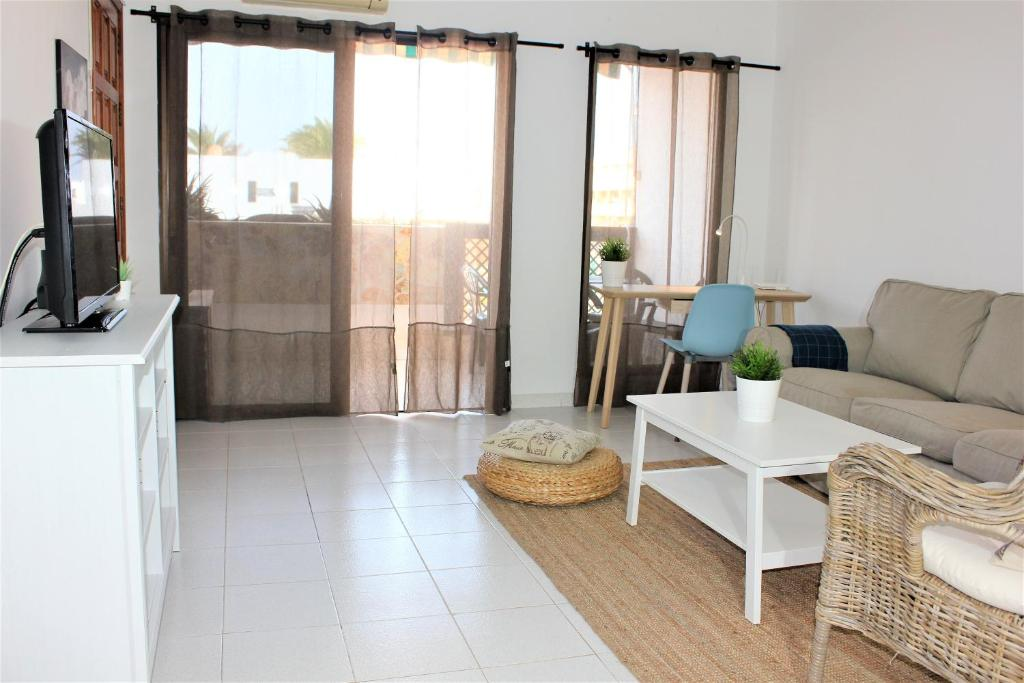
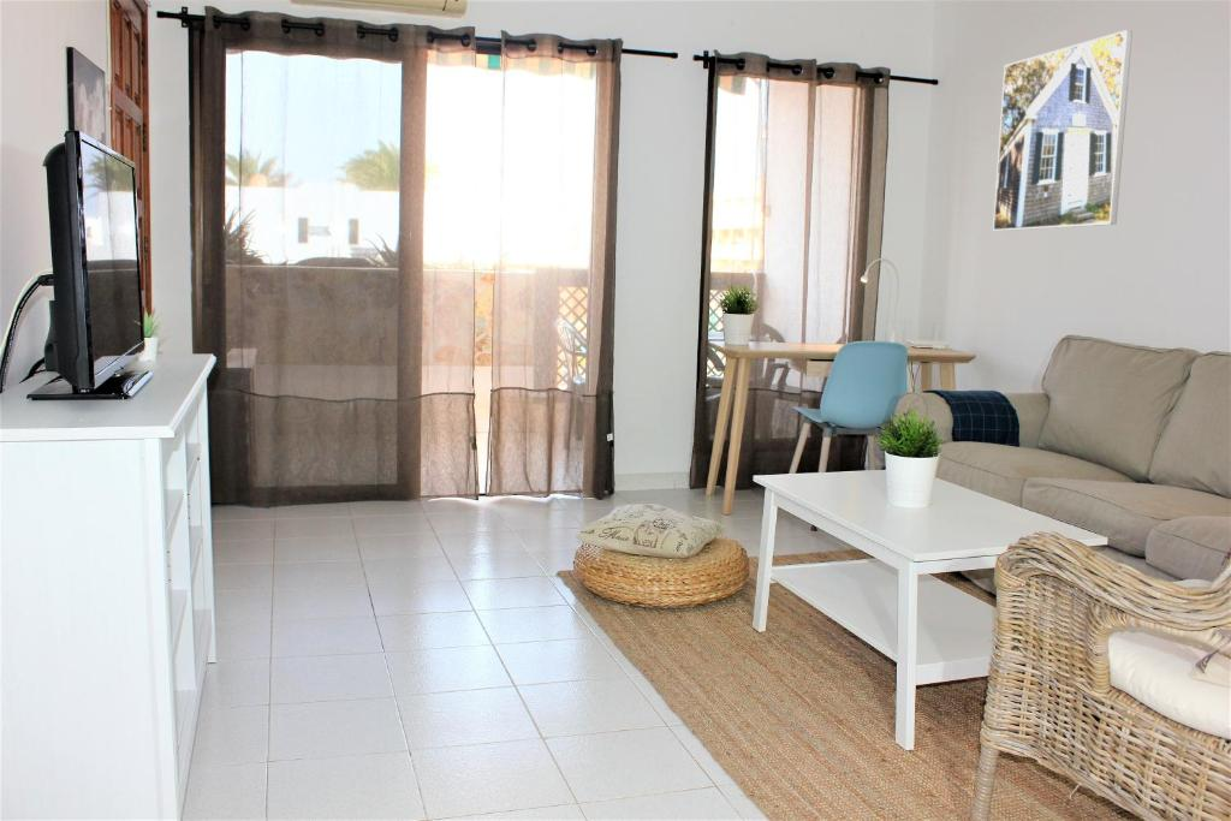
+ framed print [992,29,1134,232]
